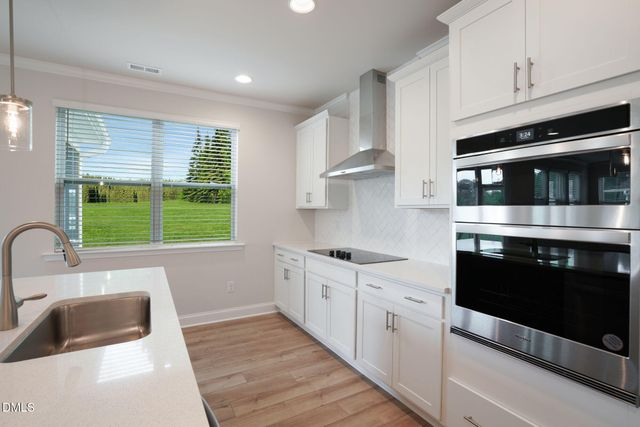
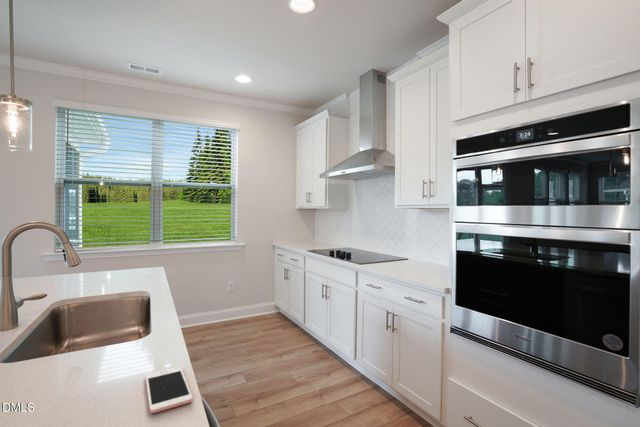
+ cell phone [144,366,194,414]
